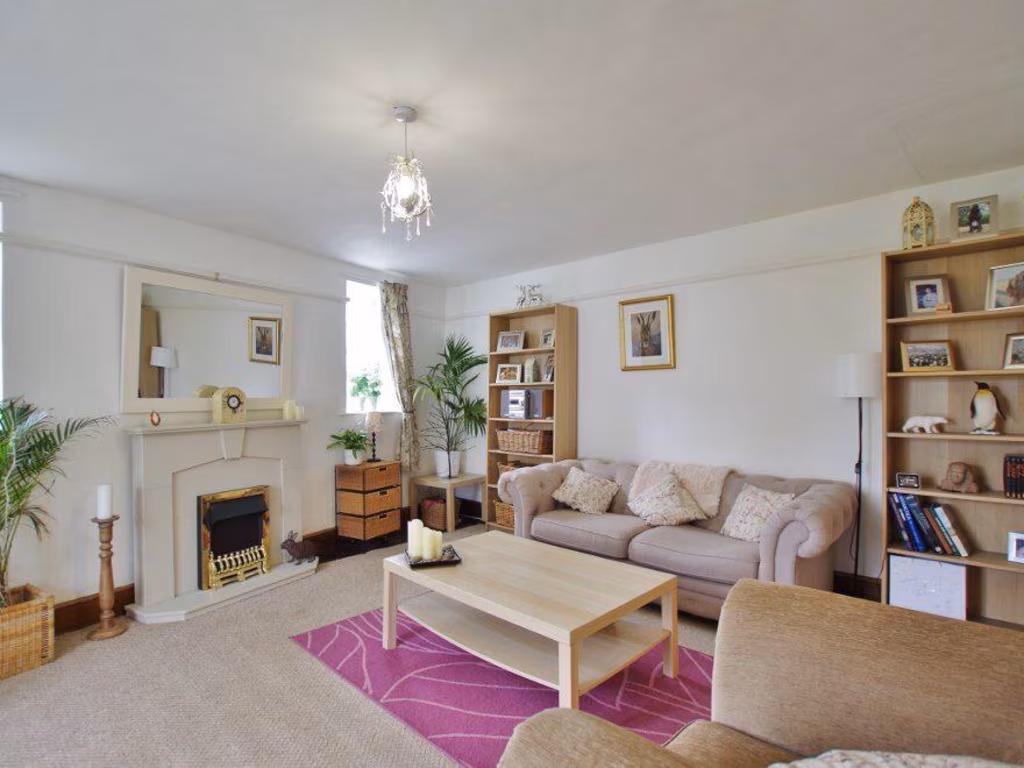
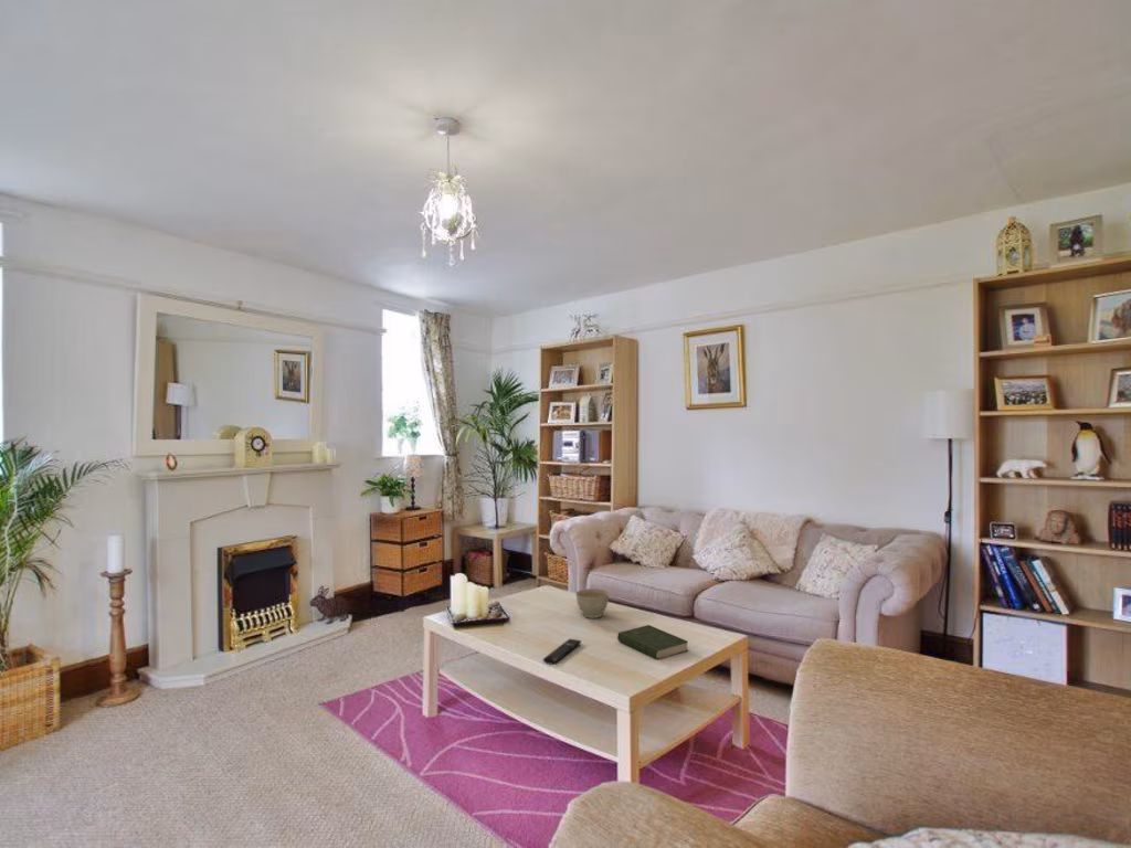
+ book [616,624,689,661]
+ remote control [542,638,582,665]
+ planter bowl [574,587,610,619]
